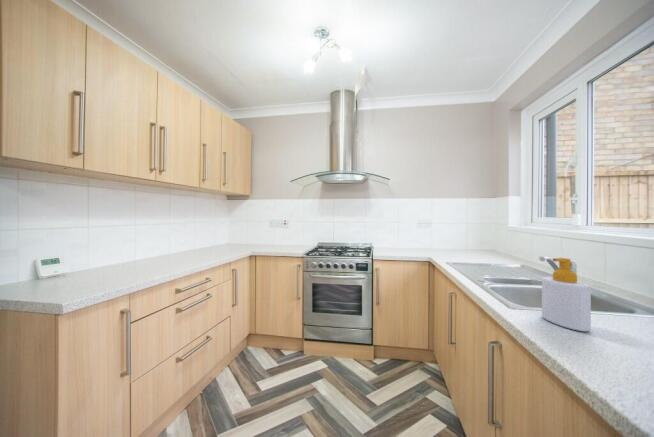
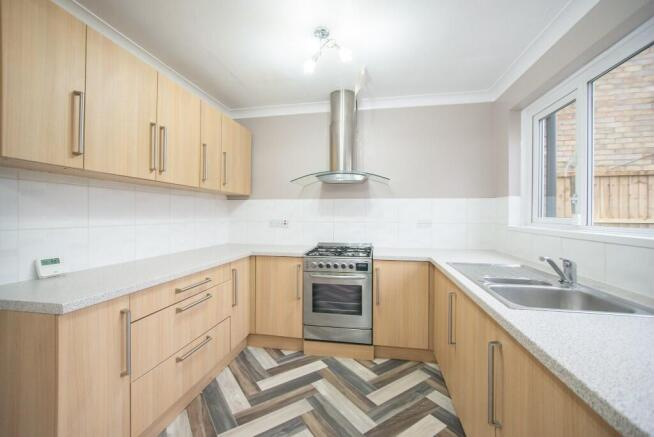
- soap bottle [541,257,592,332]
